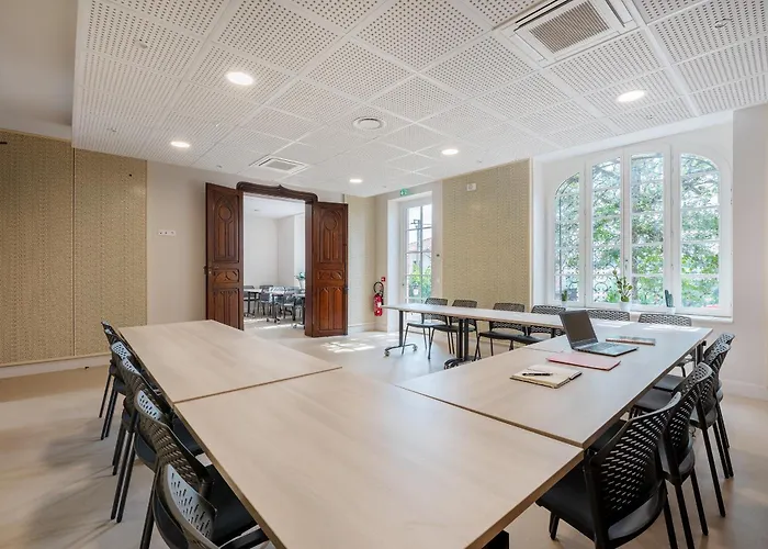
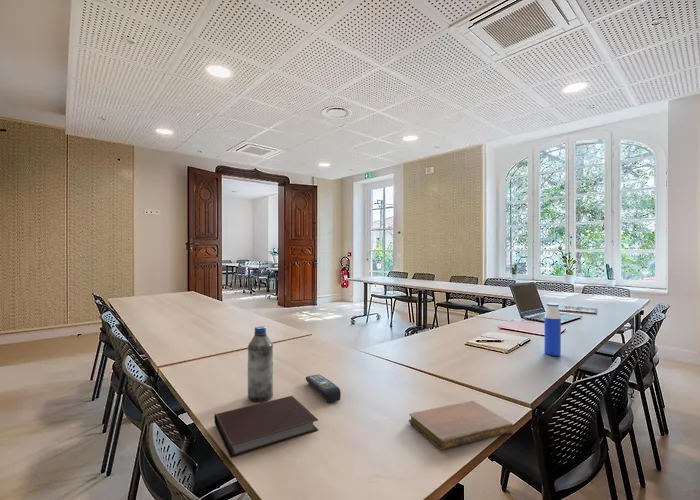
+ water bottle [247,325,274,403]
+ notebook [408,400,515,451]
+ notebook [214,395,319,458]
+ water bottle [543,302,562,357]
+ remote control [305,374,342,403]
